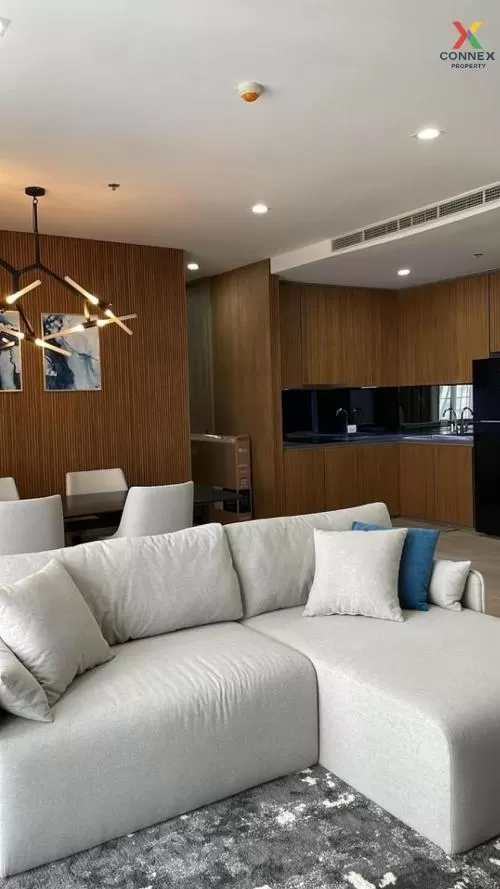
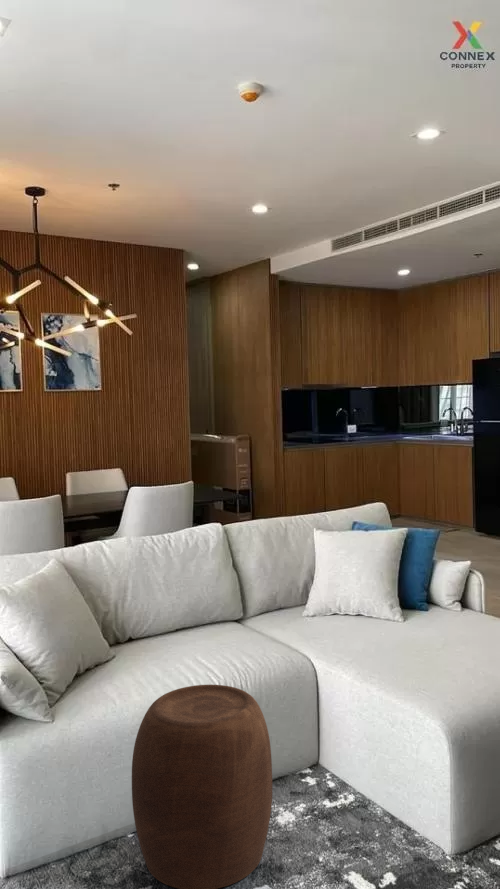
+ stool [131,684,273,889]
